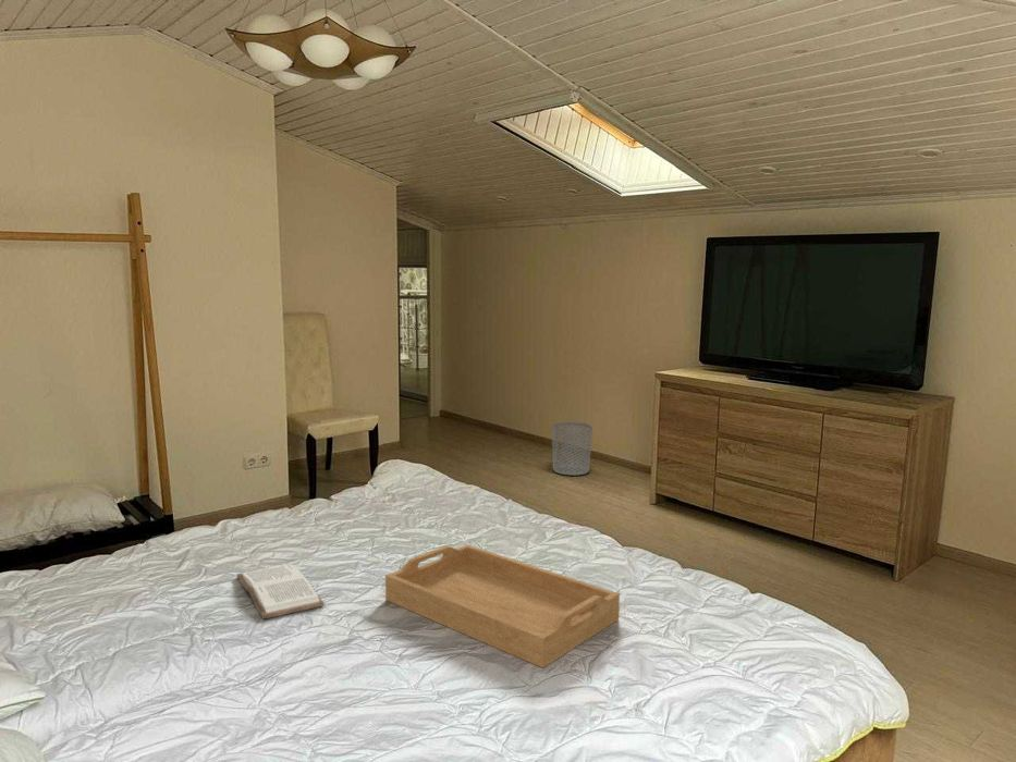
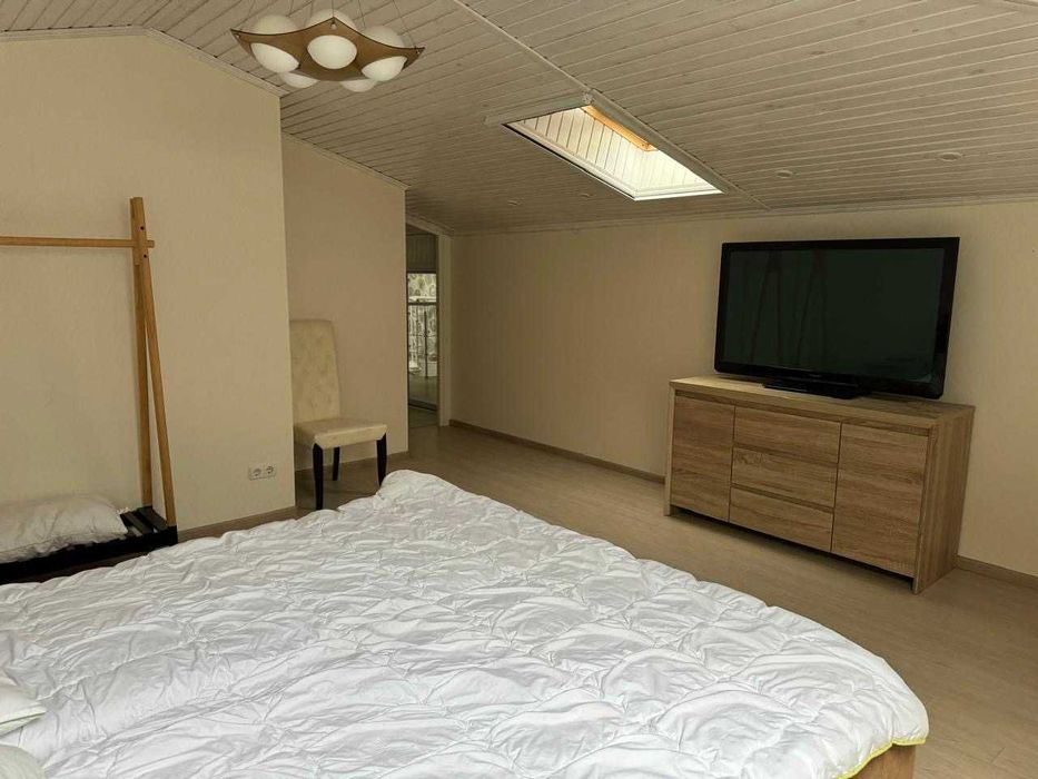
- serving tray [384,543,621,669]
- waste bin [551,421,593,477]
- book [236,563,325,620]
